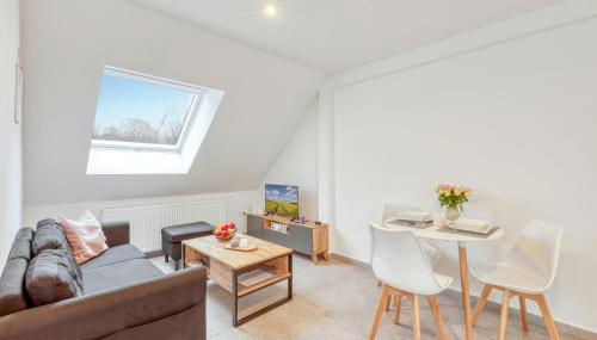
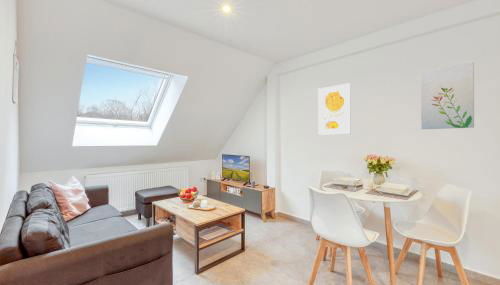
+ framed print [317,82,352,136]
+ wall art [420,61,475,130]
